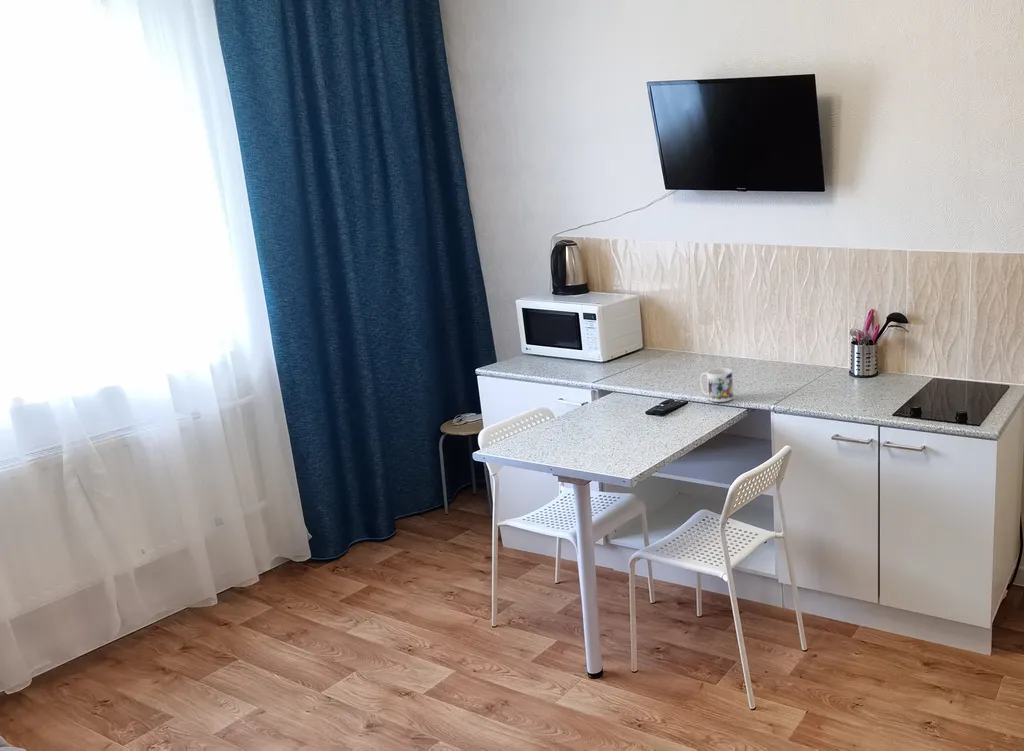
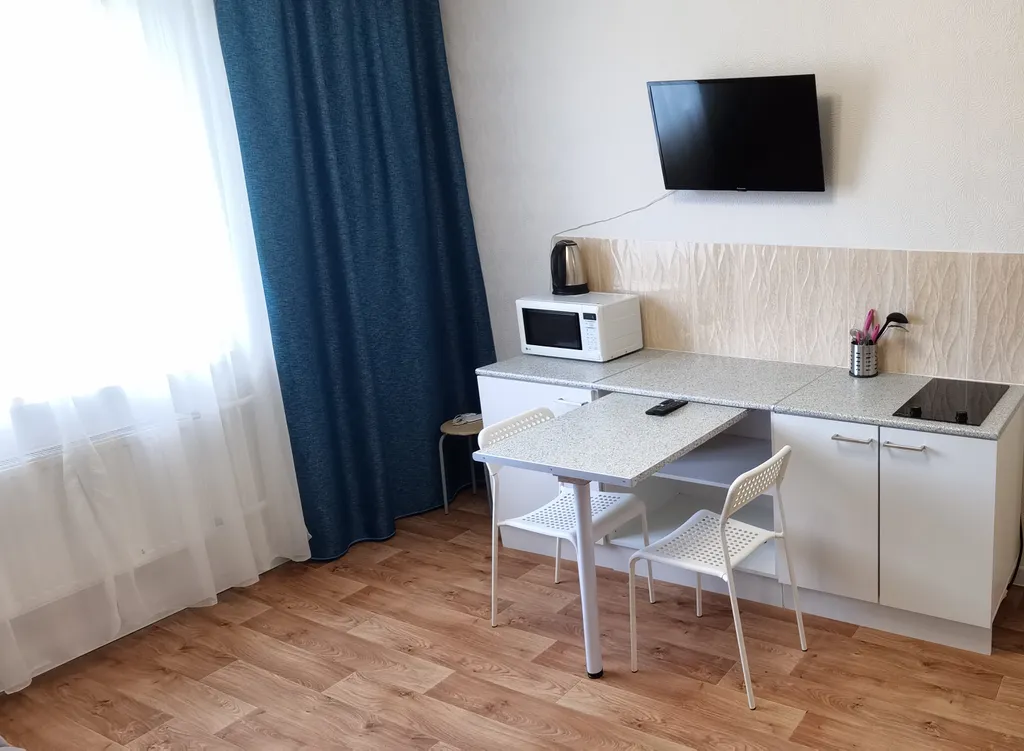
- mug [699,367,734,403]
